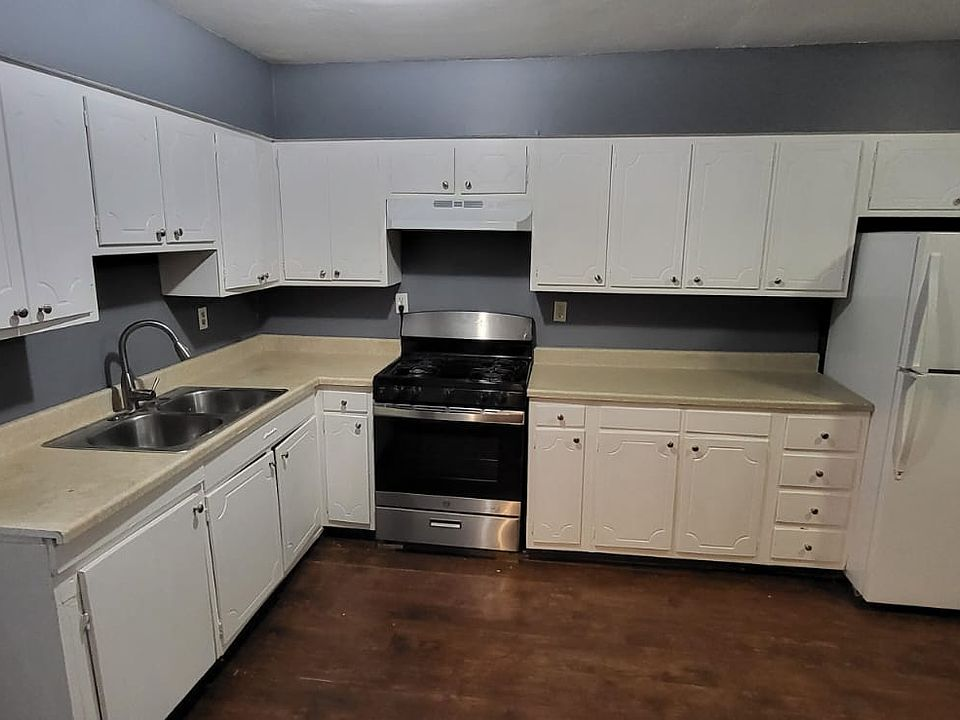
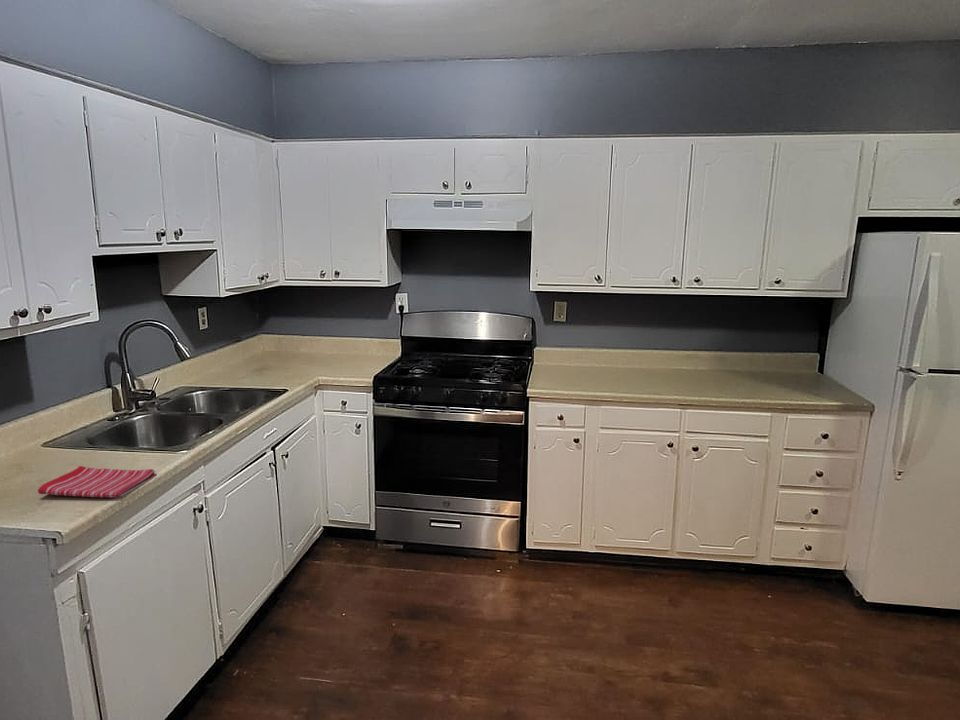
+ dish towel [37,465,158,499]
